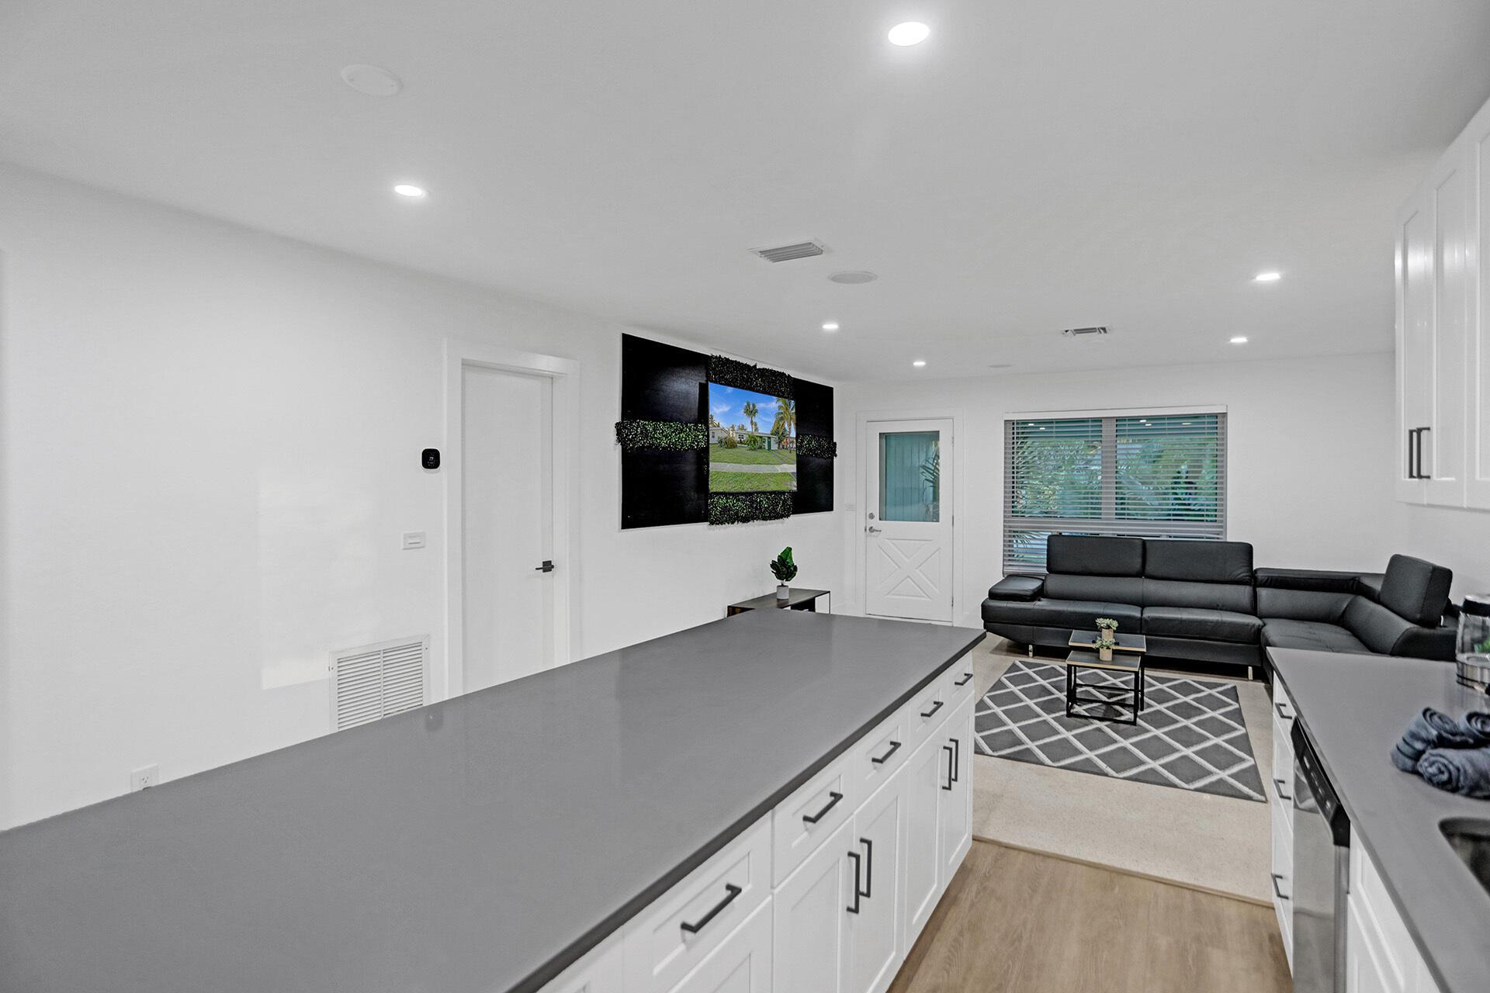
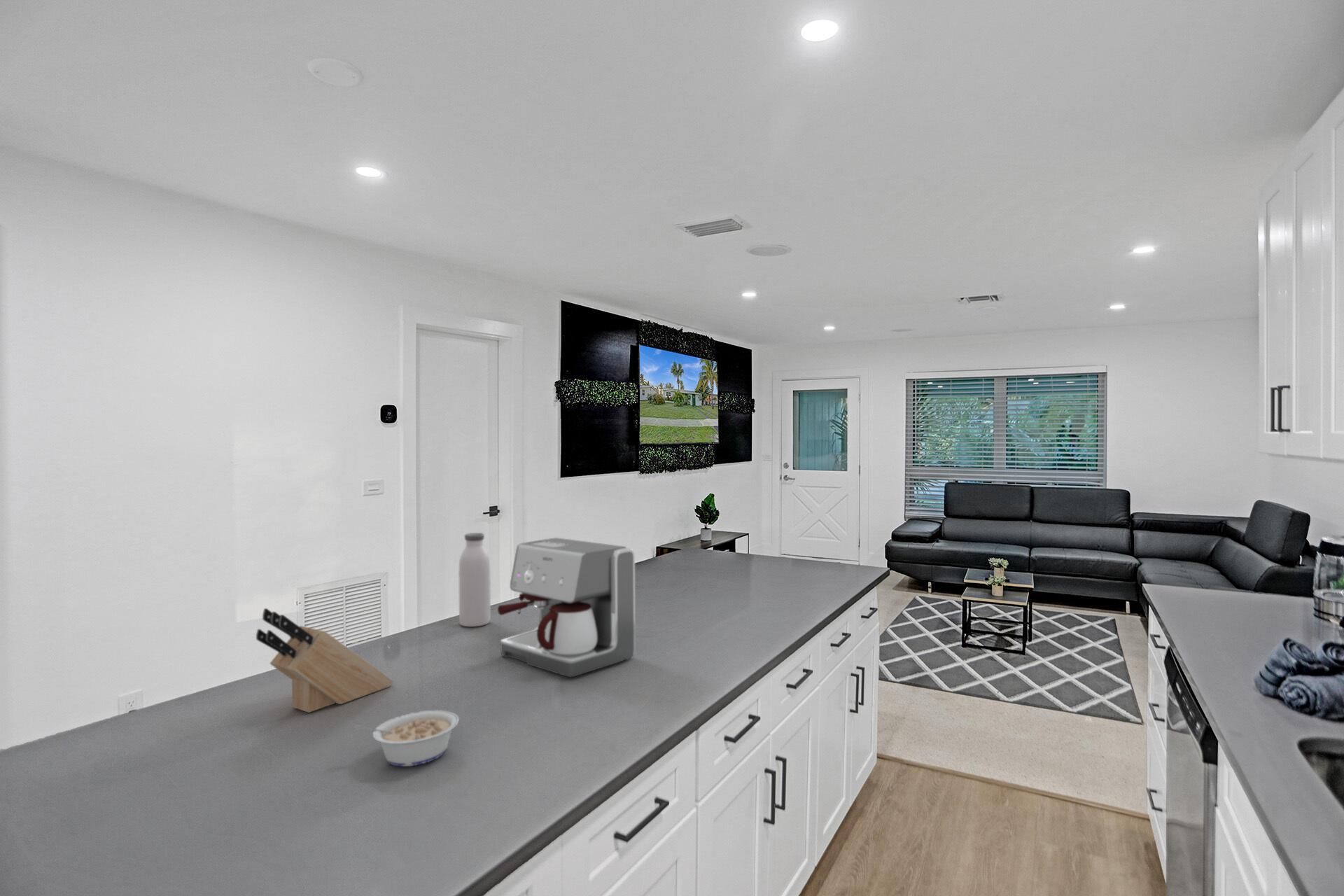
+ coffee maker [497,537,636,678]
+ legume [354,710,460,767]
+ water bottle [458,532,491,627]
+ knife block [255,608,394,713]
